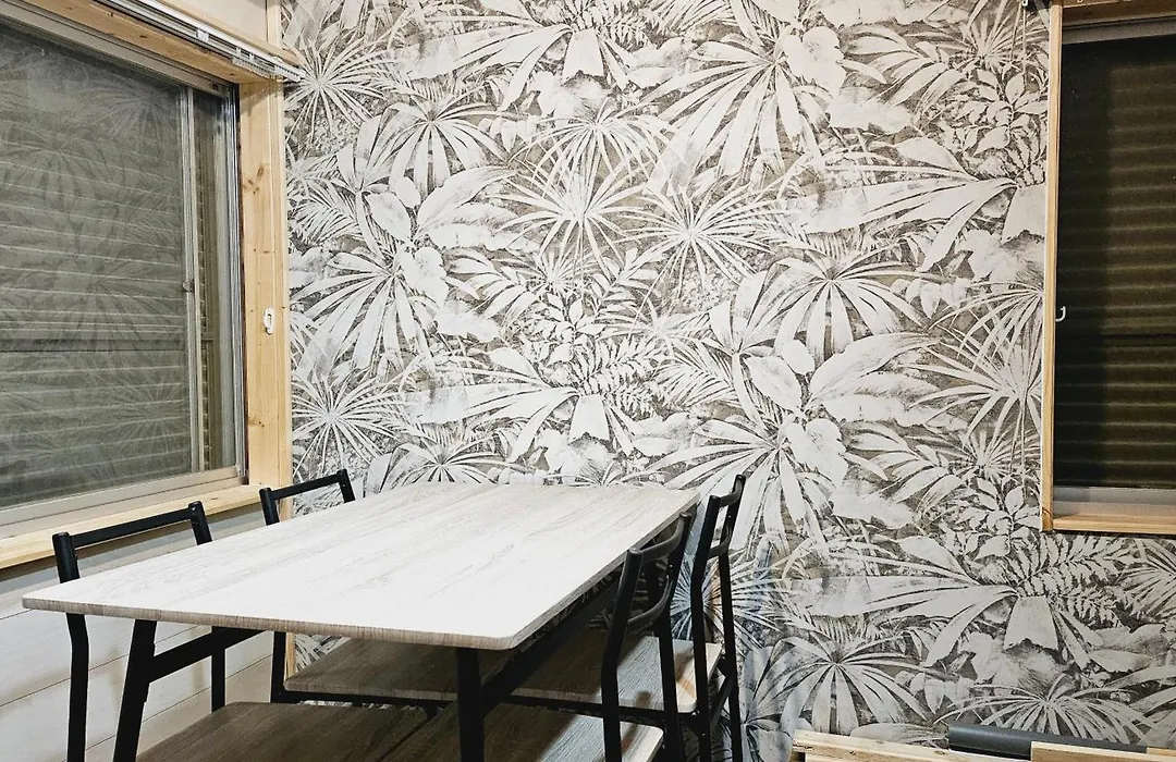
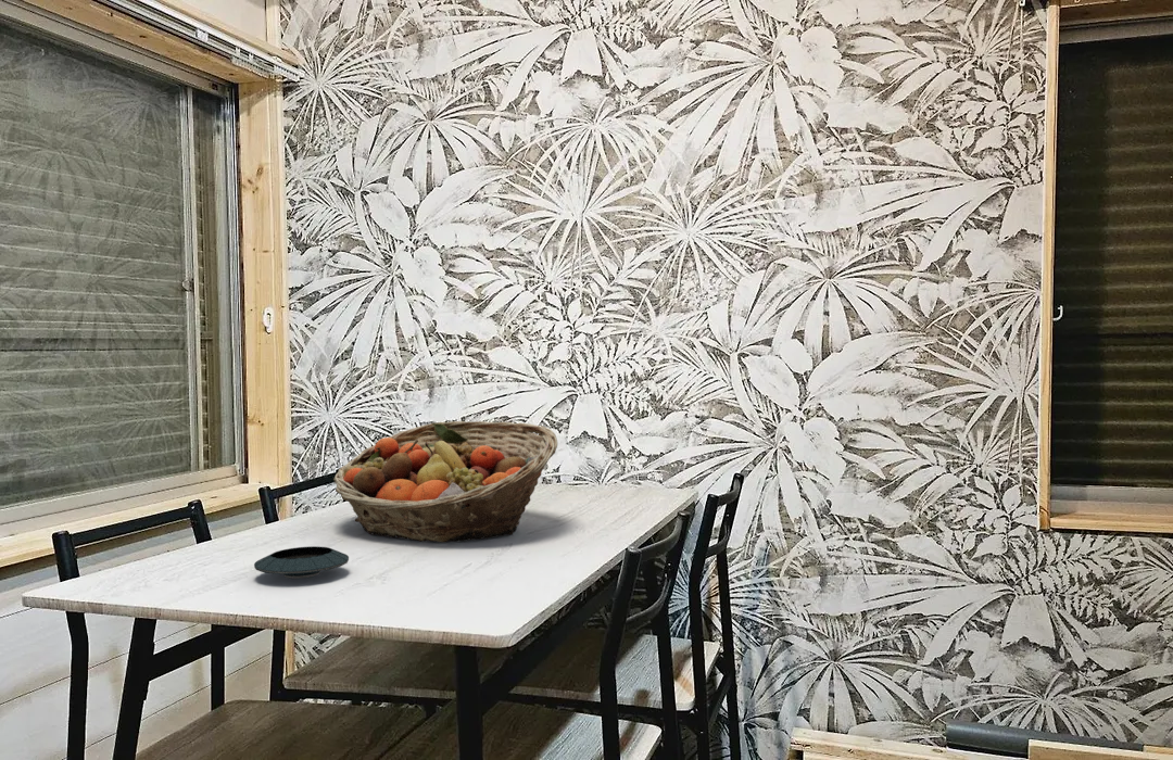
+ saucer [253,545,350,580]
+ fruit basket [332,420,558,544]
